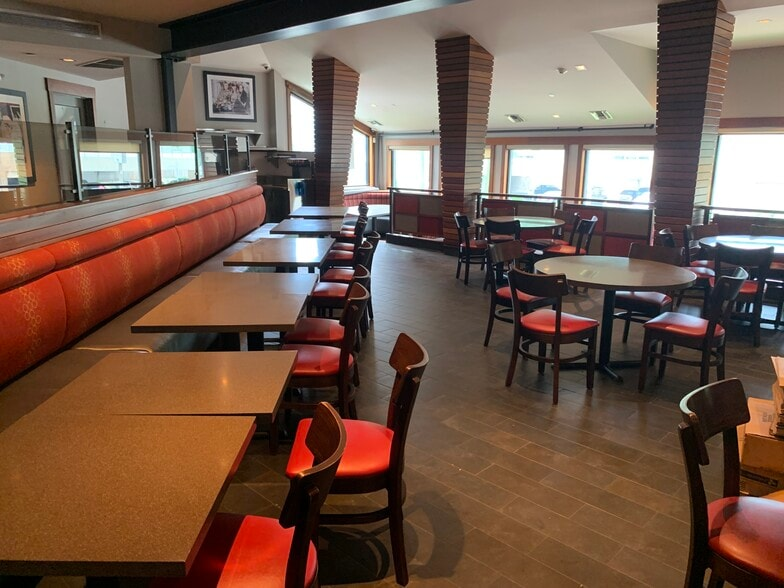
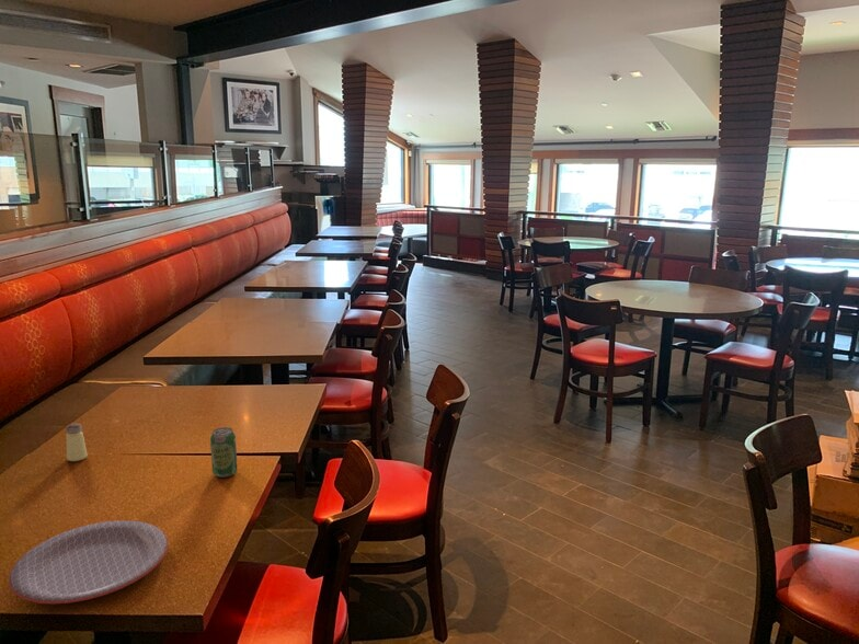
+ saltshaker [65,423,89,462]
+ plate [8,519,170,605]
+ beverage can [209,426,239,479]
